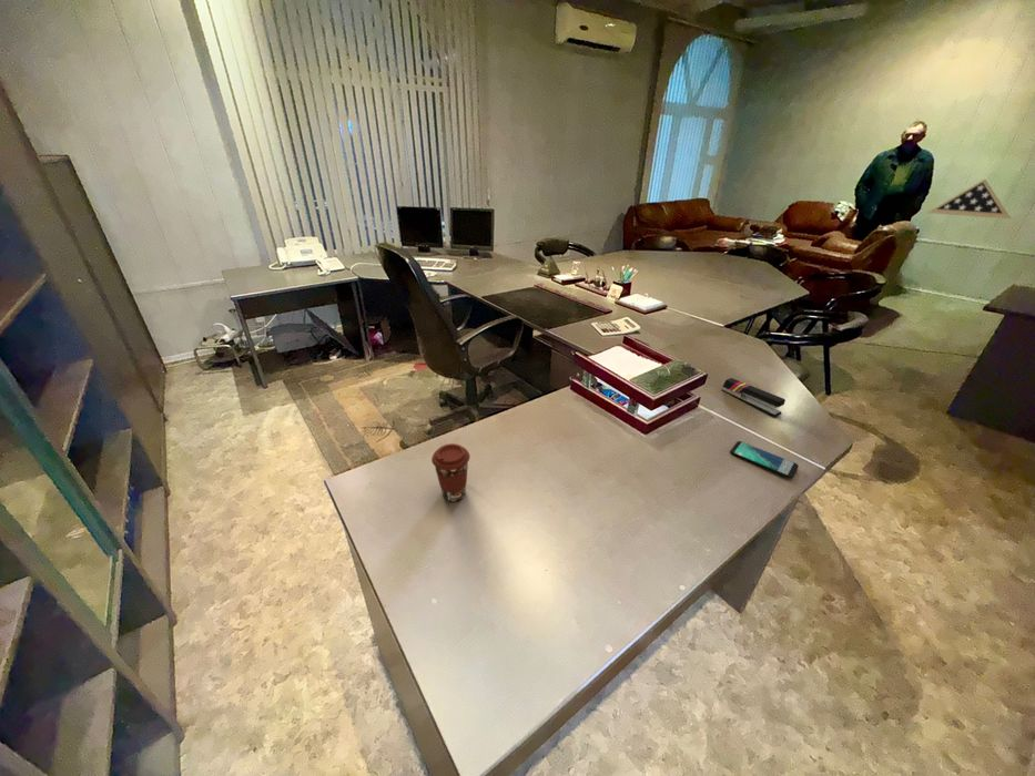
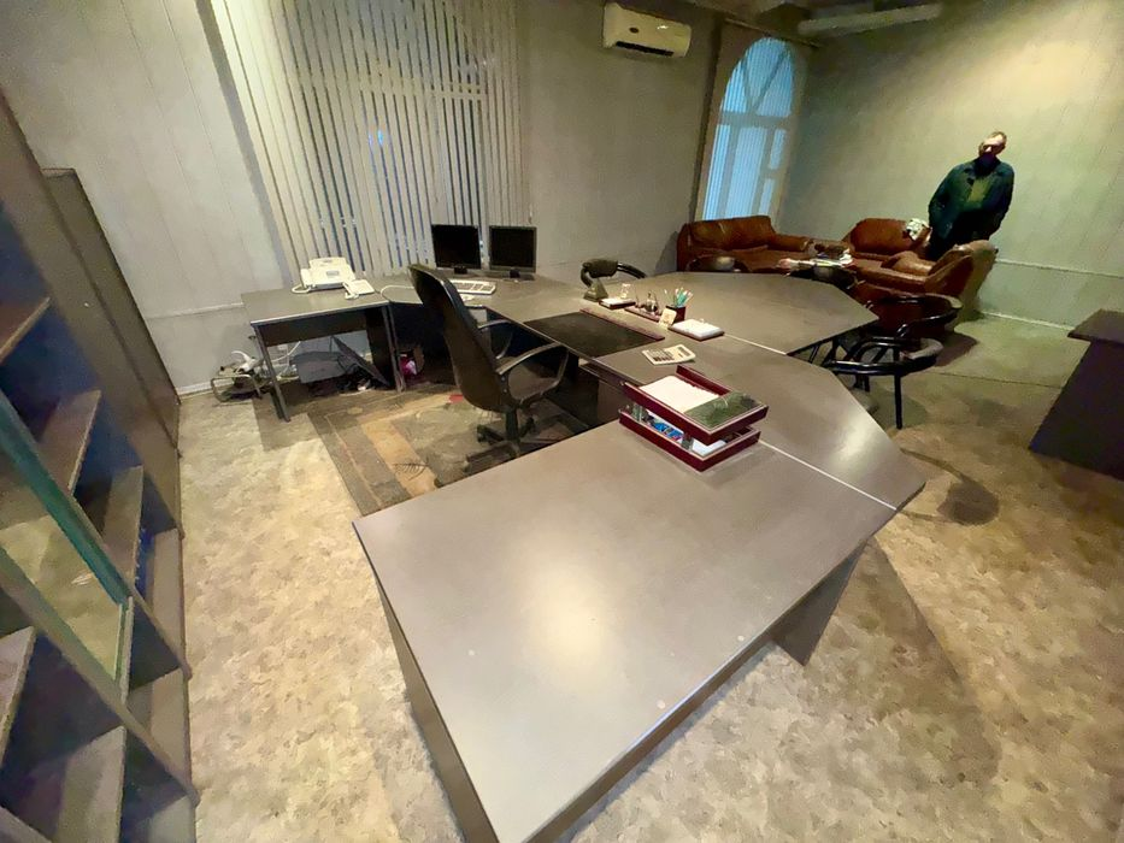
- coffee cup [430,442,471,502]
- display case [925,178,1012,219]
- stapler [720,377,787,418]
- smartphone [729,440,800,480]
